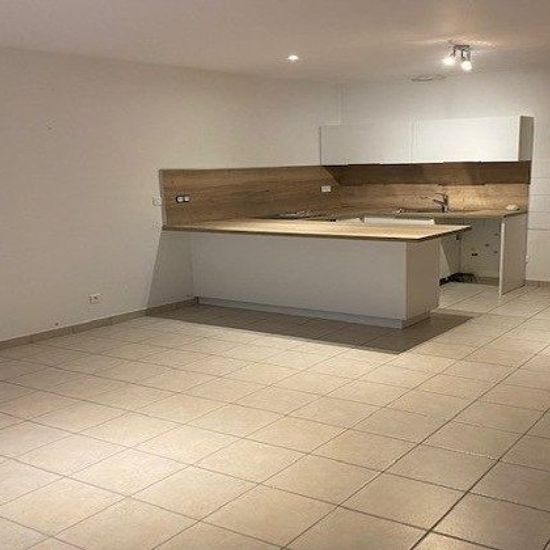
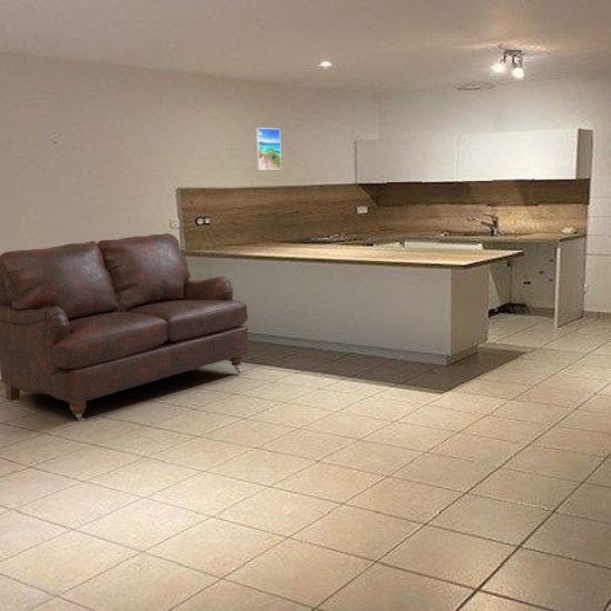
+ sofa [0,232,249,422]
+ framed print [254,127,282,171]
